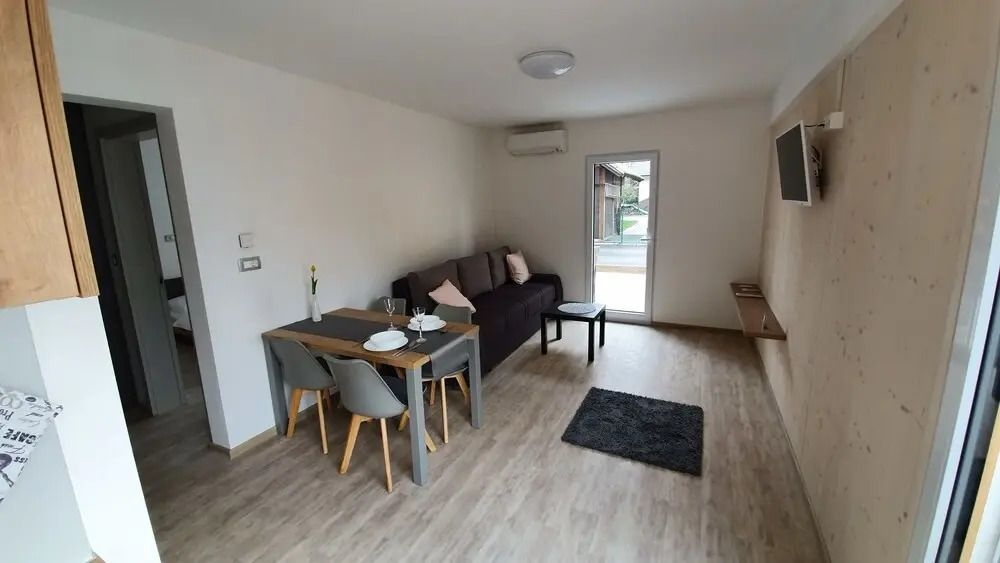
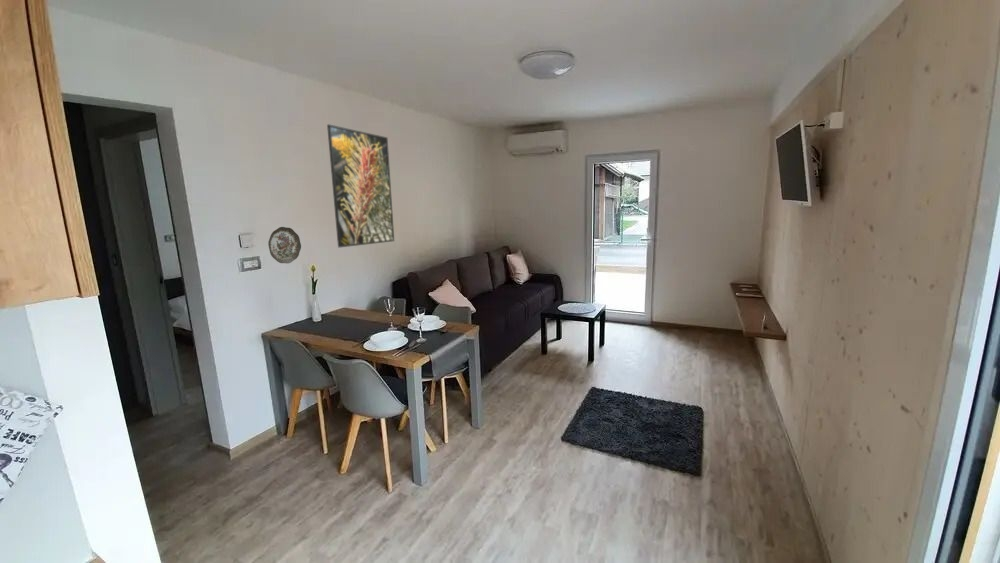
+ decorative plate [267,226,302,264]
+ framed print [326,123,395,248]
